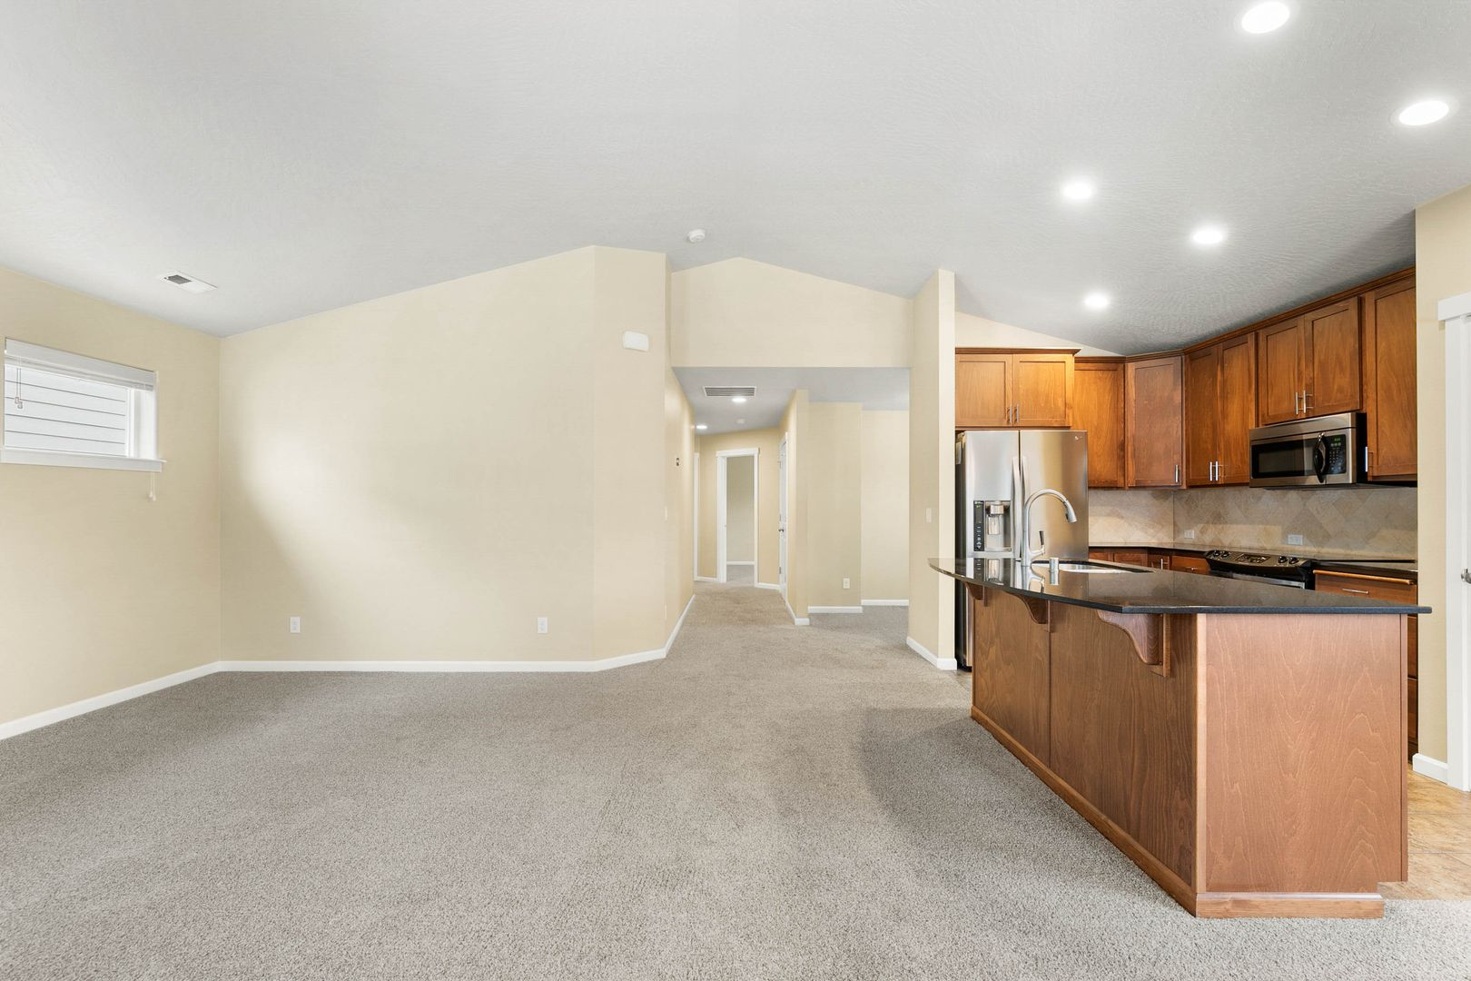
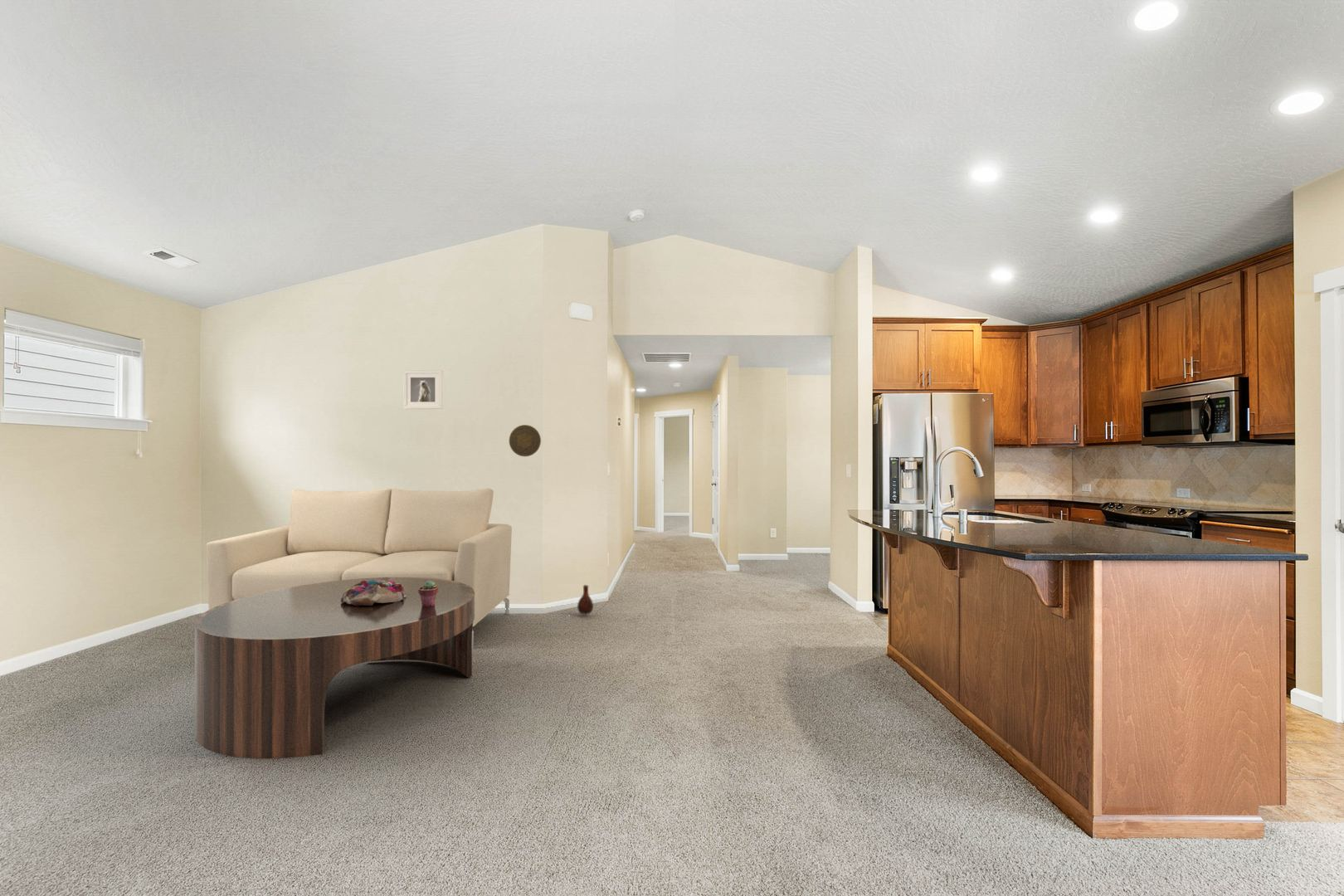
+ potted succulent [418,581,438,606]
+ decorative plate [509,424,542,457]
+ coffee table [194,577,475,759]
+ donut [341,580,407,606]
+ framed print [402,369,444,410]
+ sofa [206,488,513,650]
+ vase [577,584,594,616]
